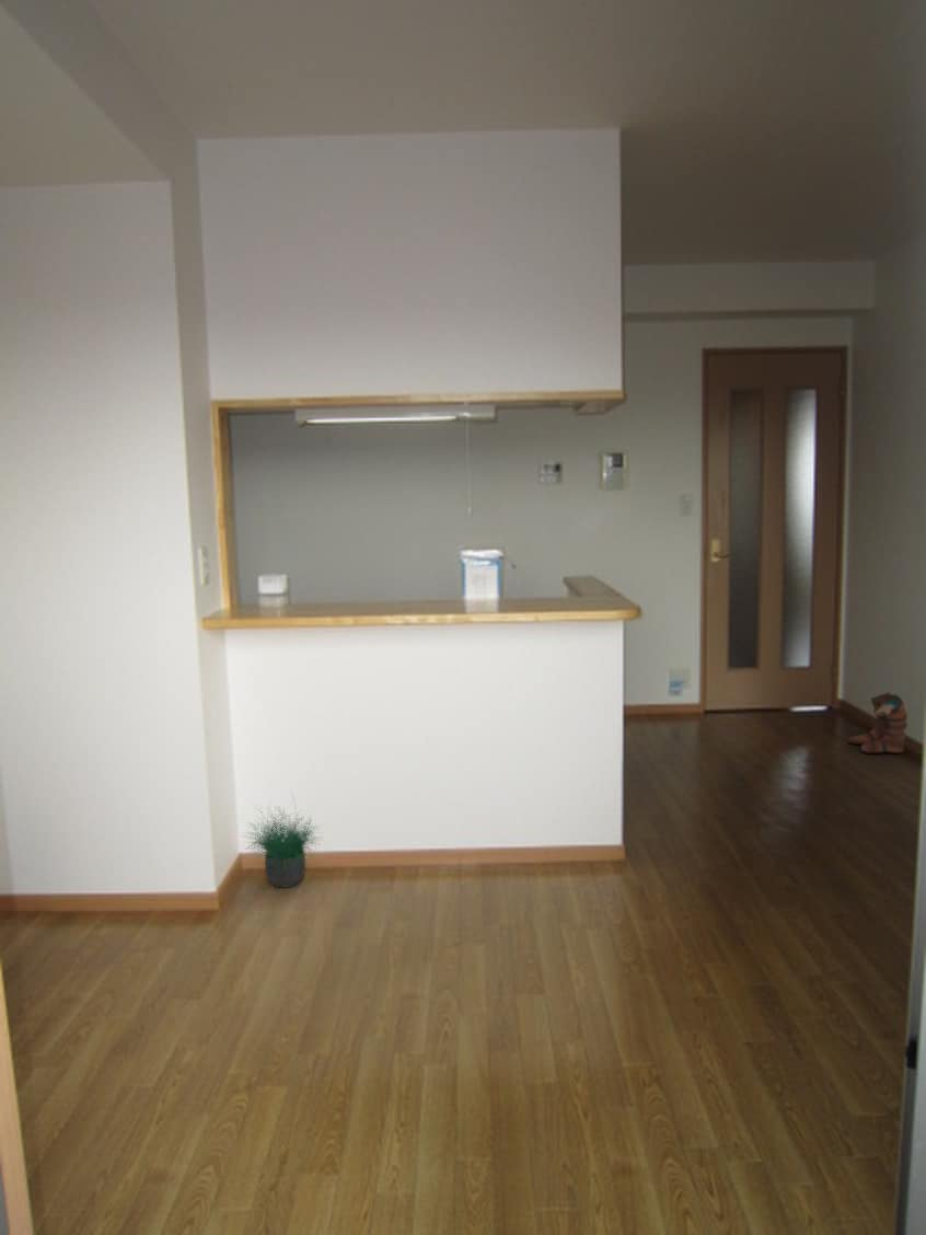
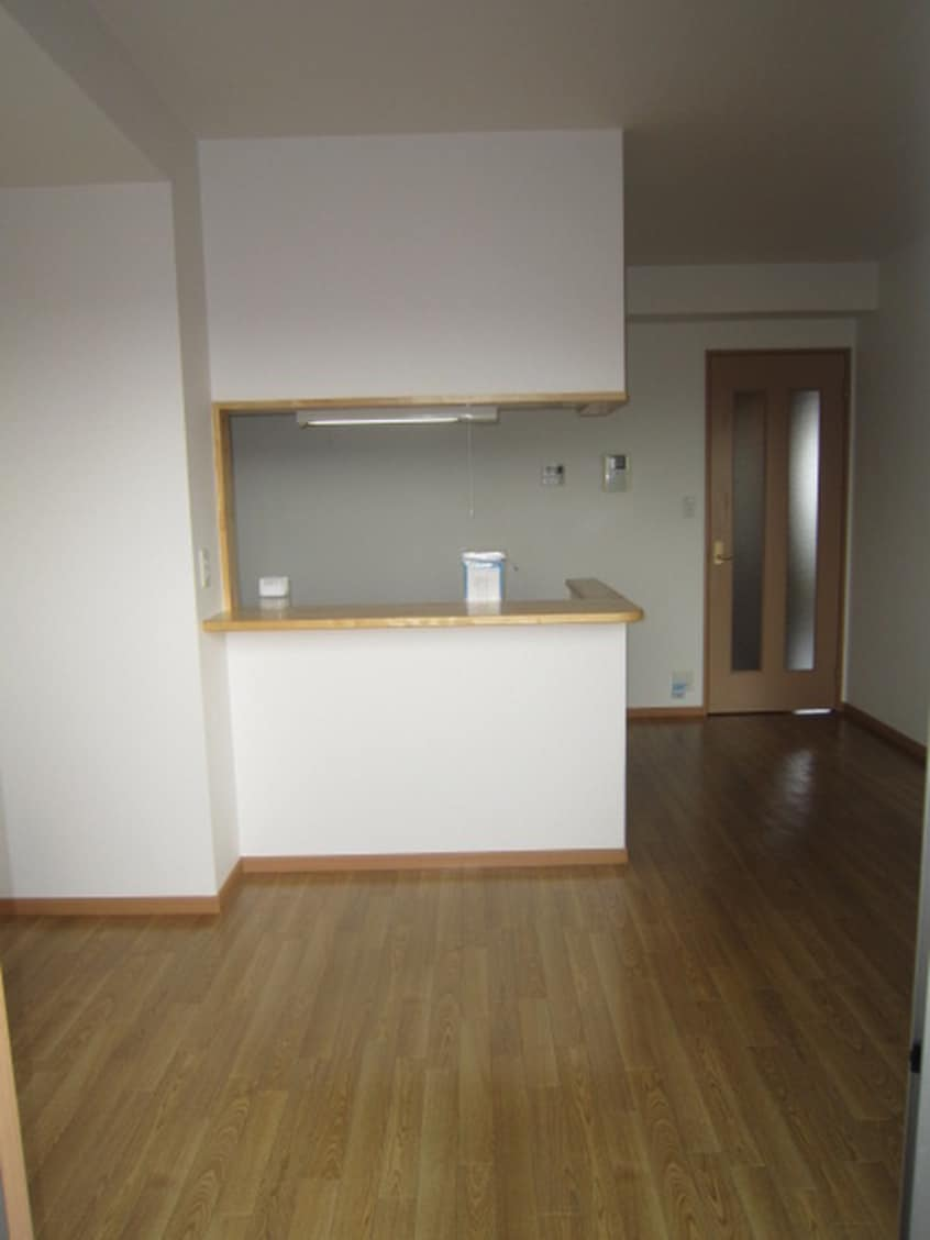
- potted plant [239,790,324,889]
- boots [847,691,910,754]
